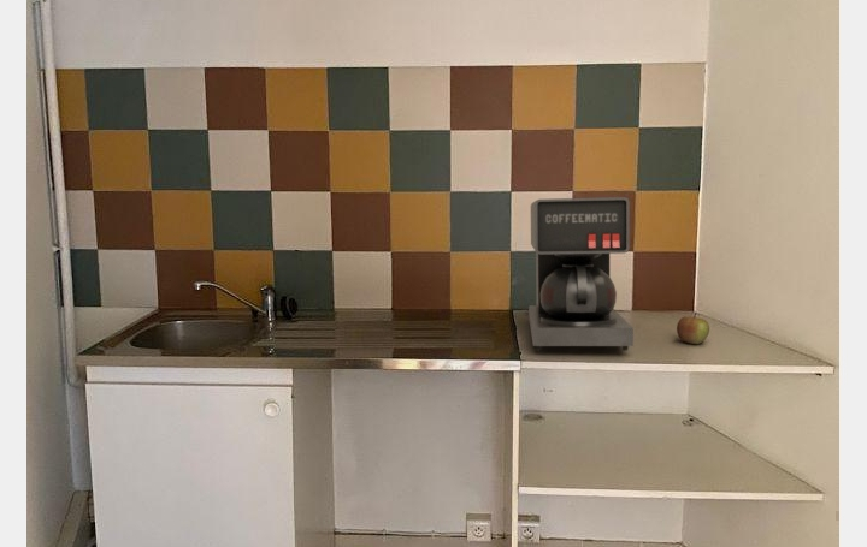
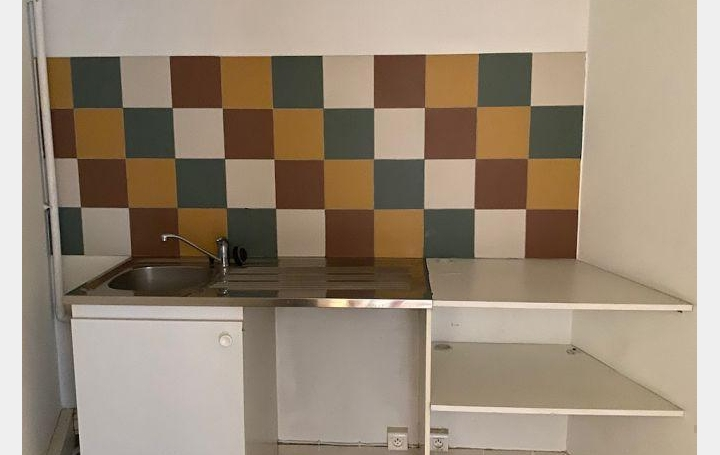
- coffee maker [527,196,635,351]
- apple [676,311,710,345]
